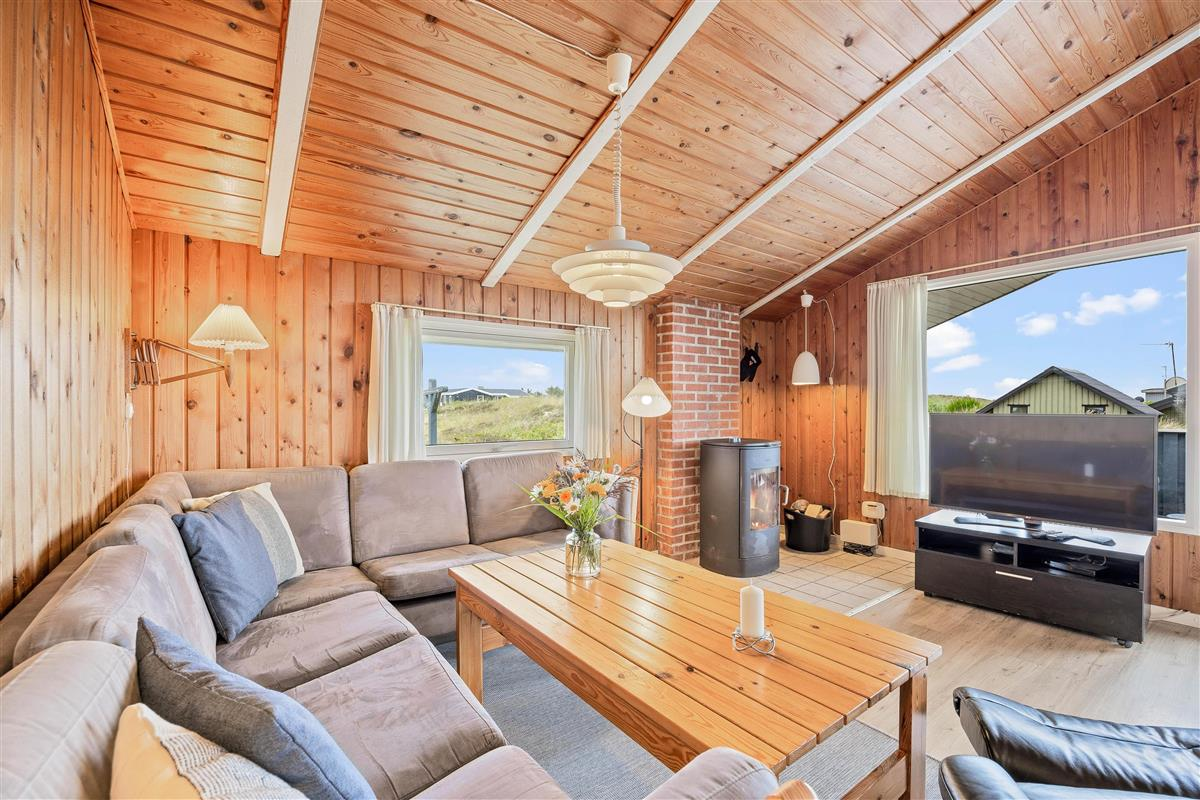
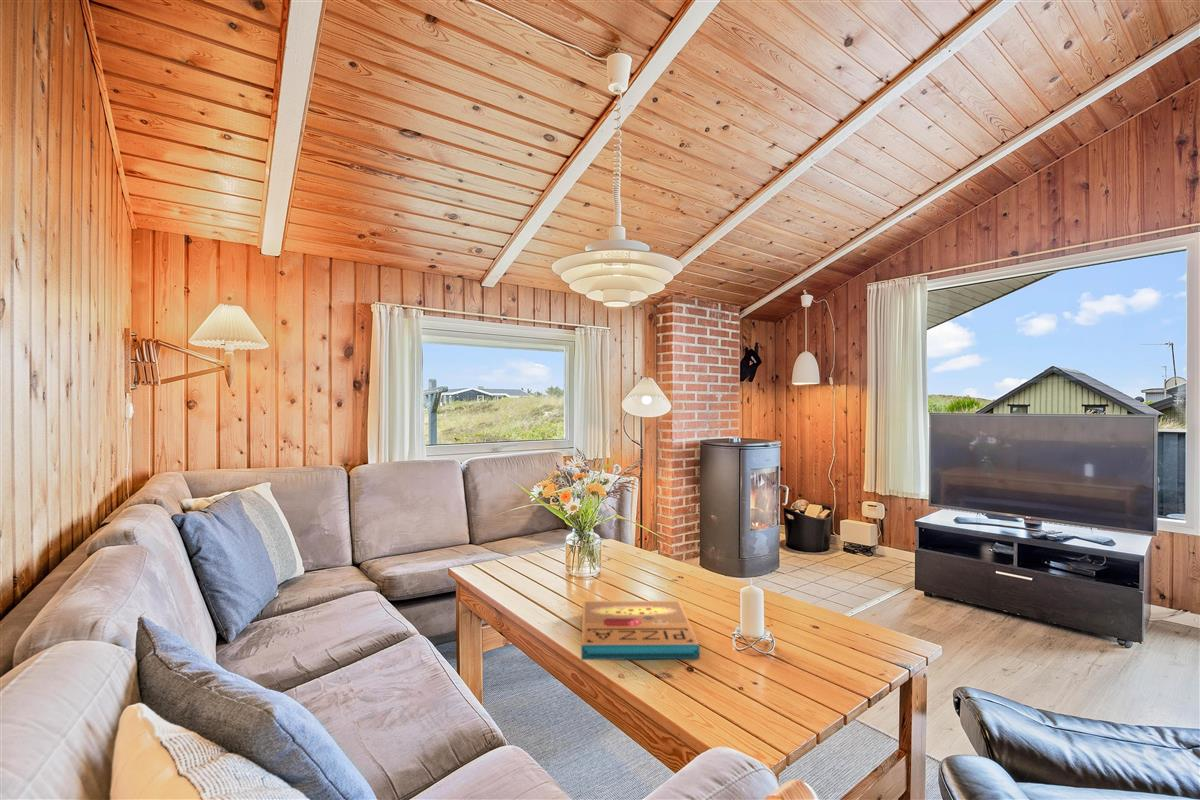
+ pizza box [580,600,700,661]
